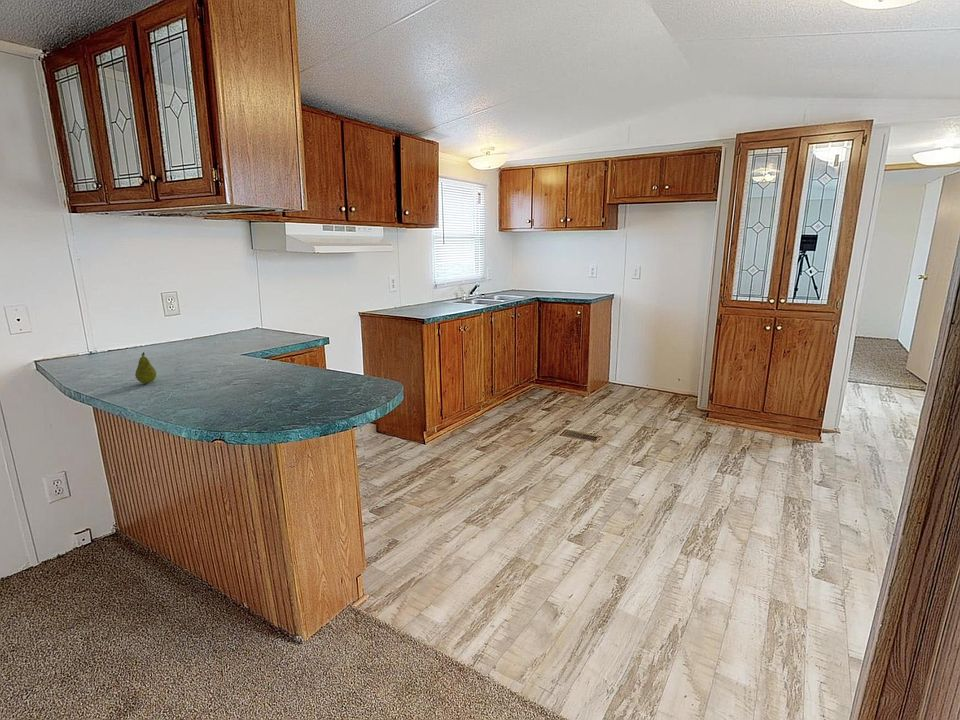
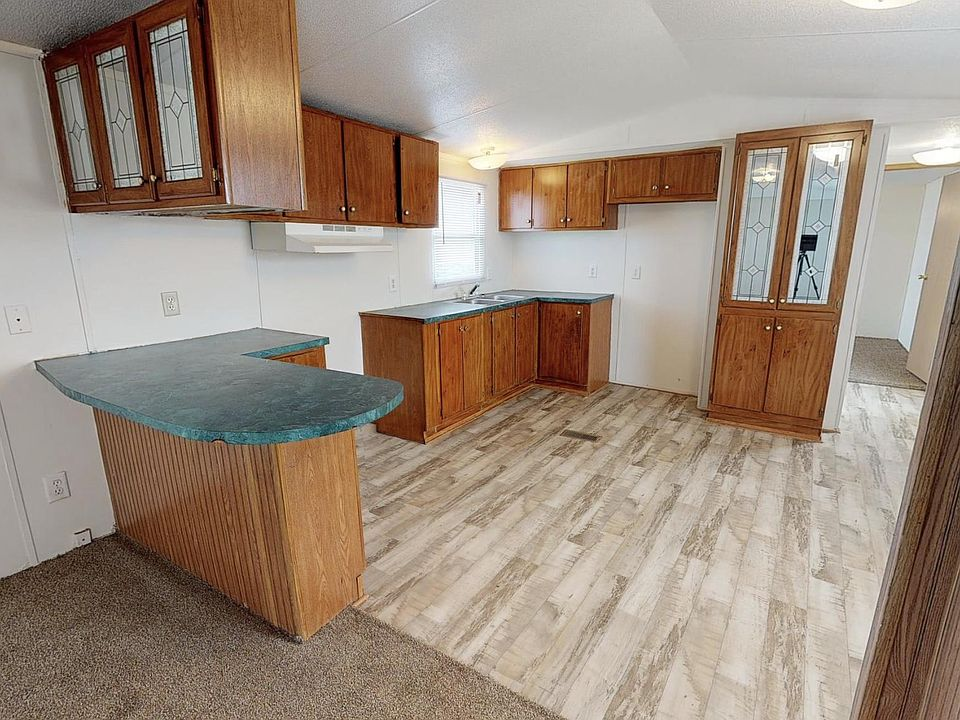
- fruit [134,351,157,384]
